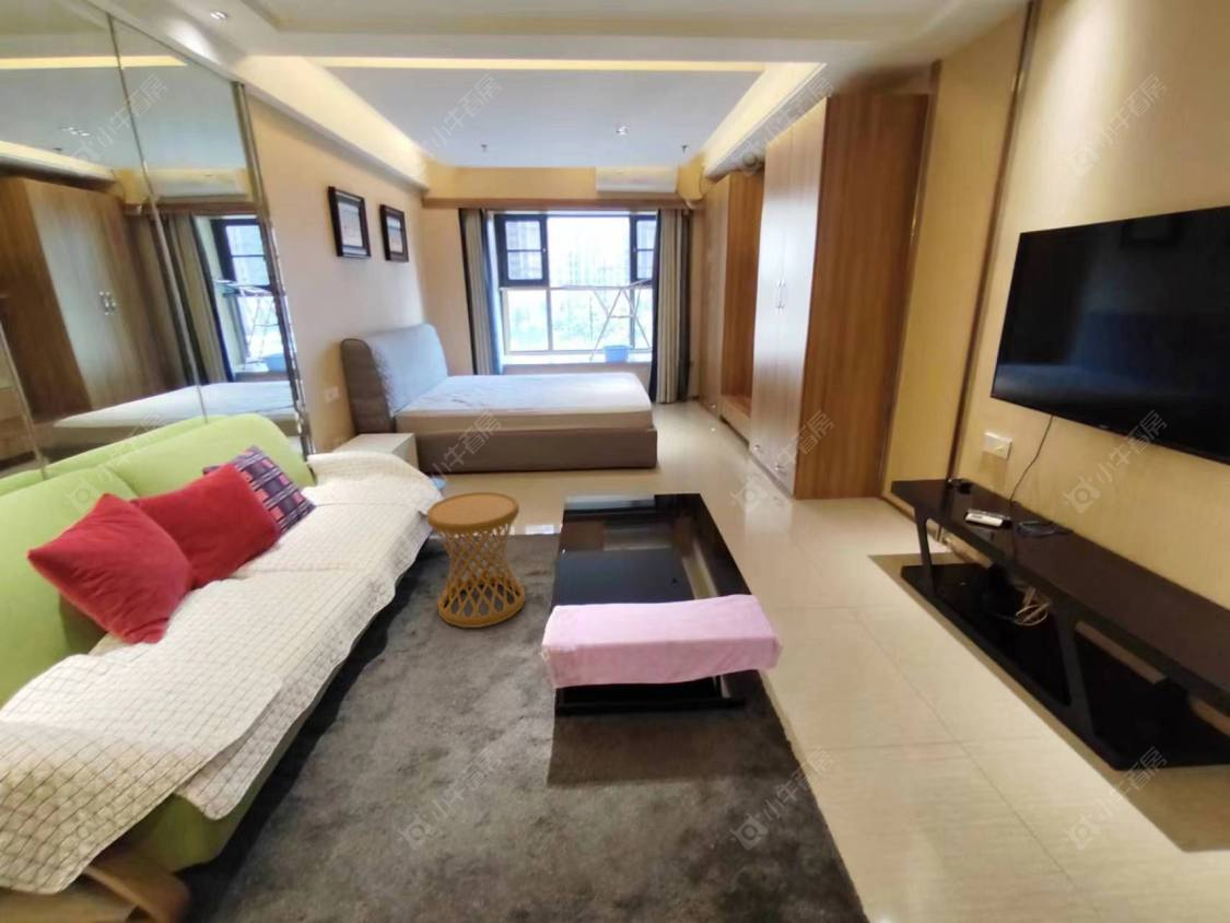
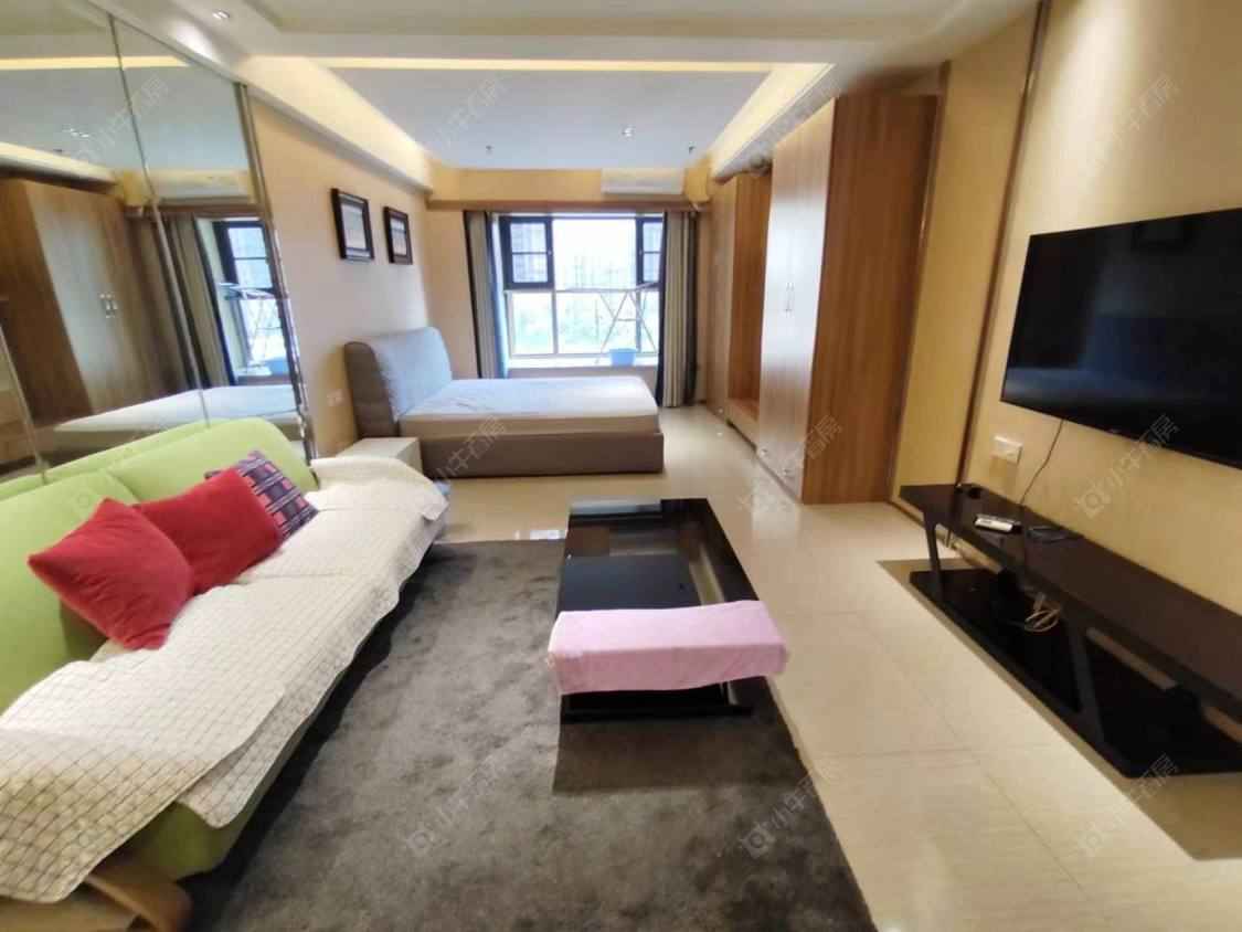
- side table [425,491,527,629]
